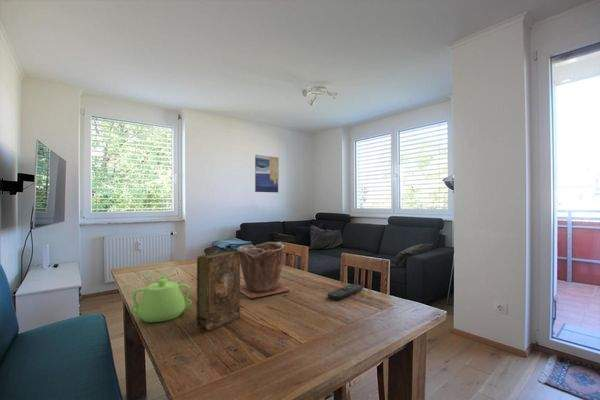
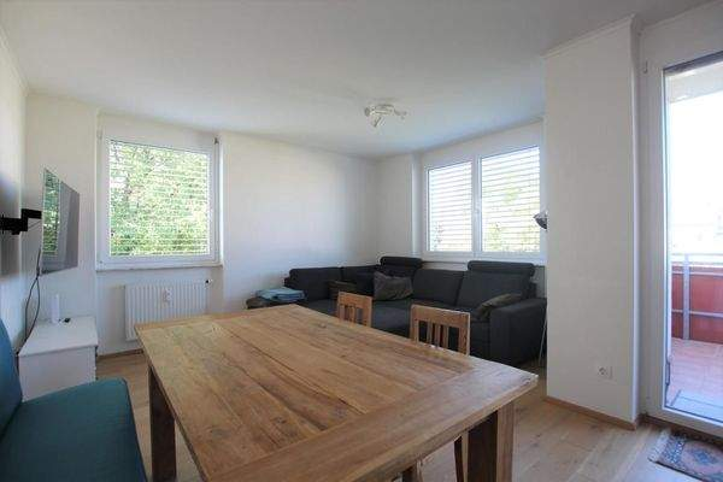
- wall art [254,154,280,194]
- teapot [129,272,193,323]
- book [196,249,241,332]
- remote control [327,283,363,301]
- plant pot [236,241,291,299]
